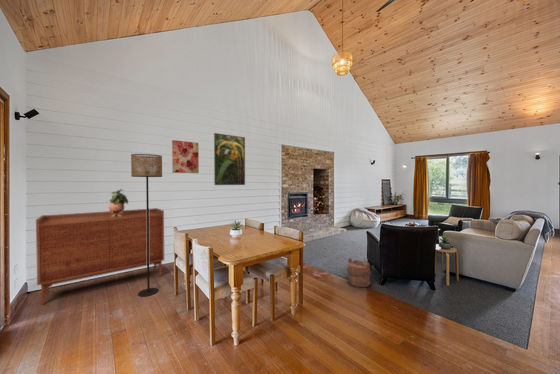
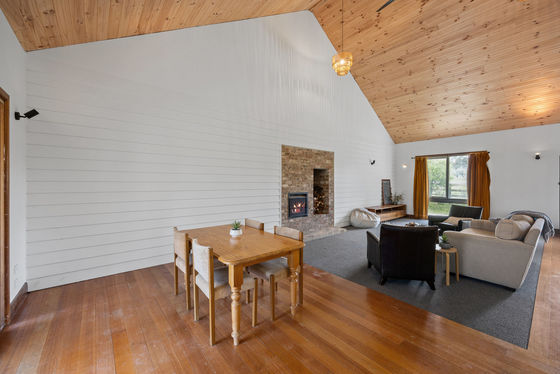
- sideboard [35,207,165,306]
- potted plant [108,188,129,217]
- bucket [346,257,372,288]
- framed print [213,132,246,186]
- floor lamp [130,153,163,298]
- wall art [171,139,200,174]
